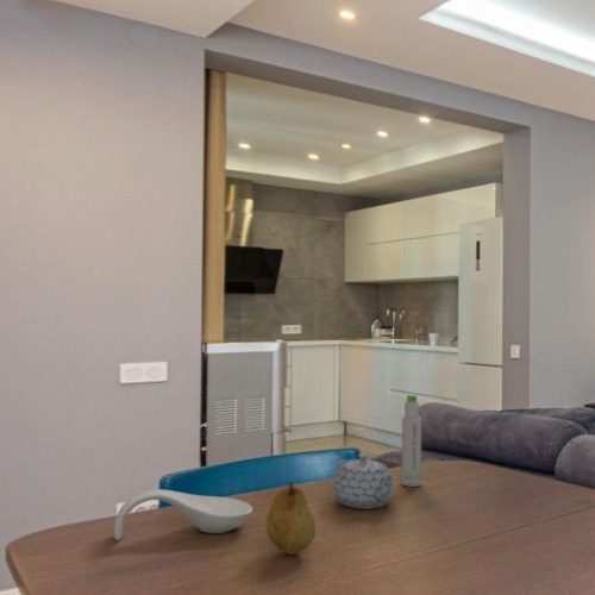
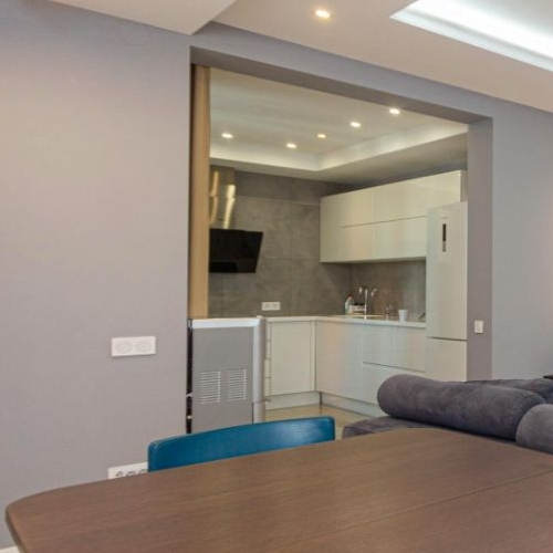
- teapot [331,452,396,511]
- spoon rest [113,488,253,541]
- bottle [400,394,422,488]
- fruit [265,481,317,556]
